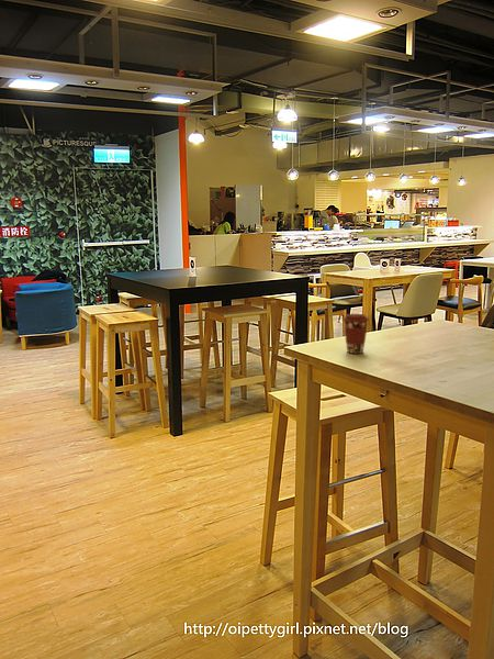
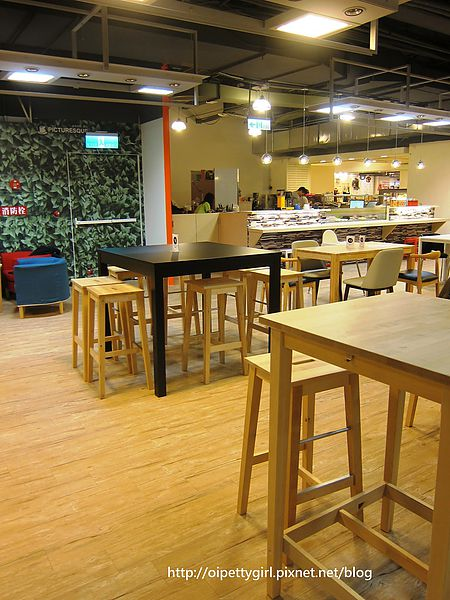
- coffee cup [341,313,370,355]
